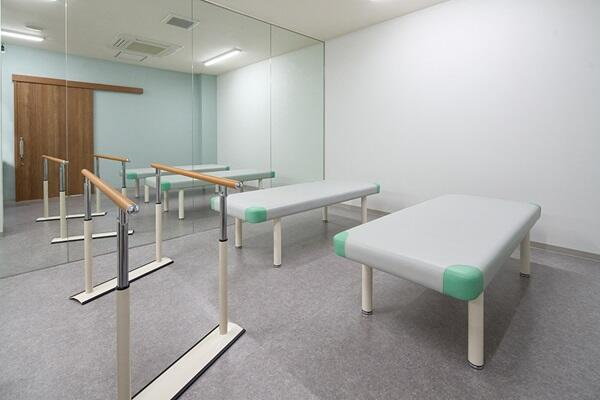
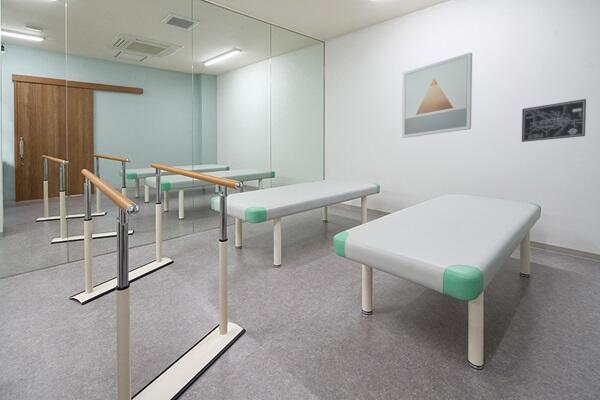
+ wall art [401,52,473,139]
+ wall art [521,98,587,143]
